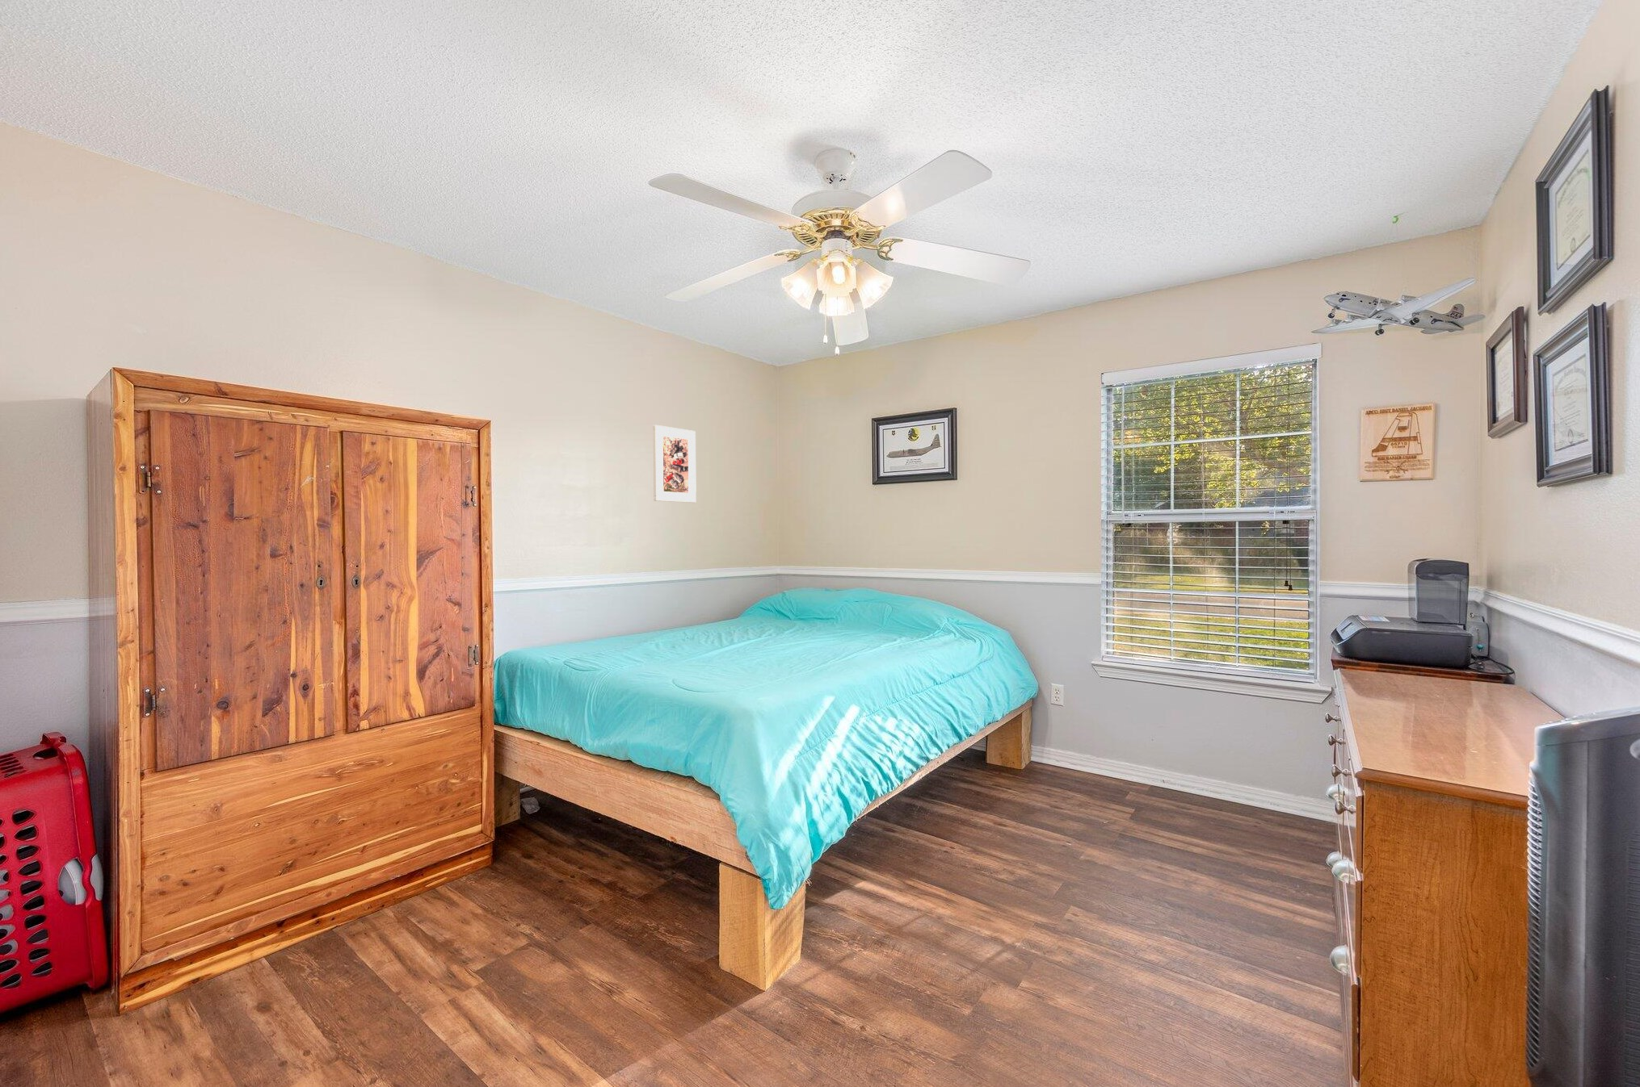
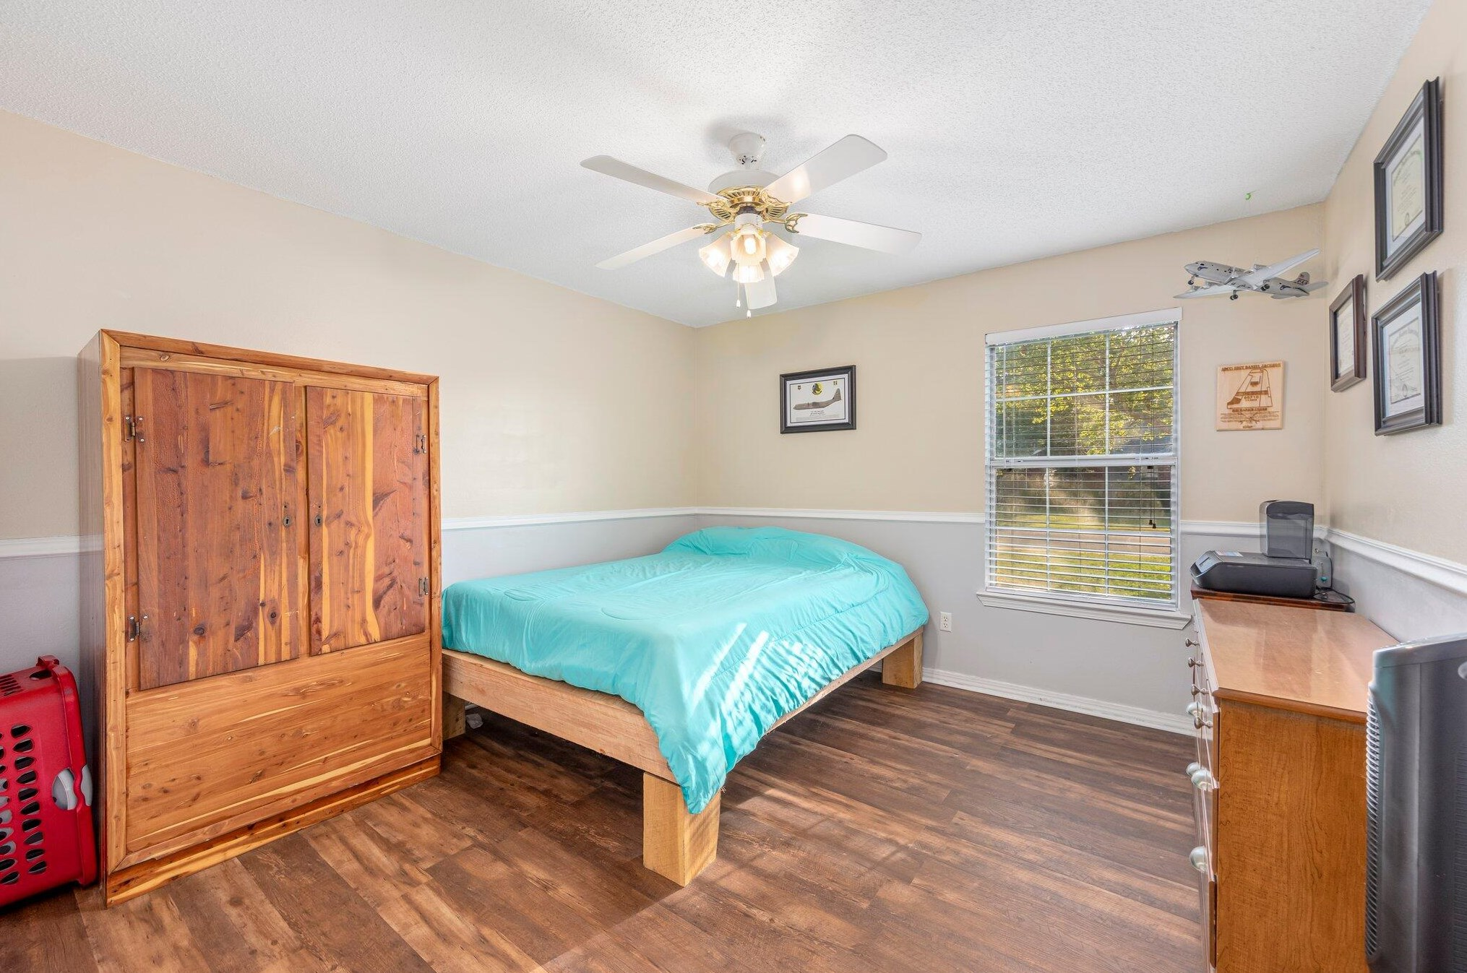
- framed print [653,425,697,503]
